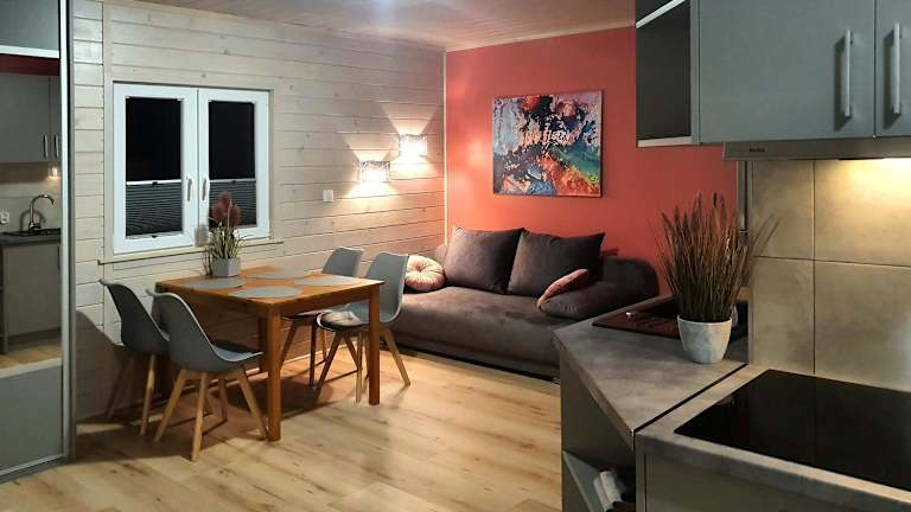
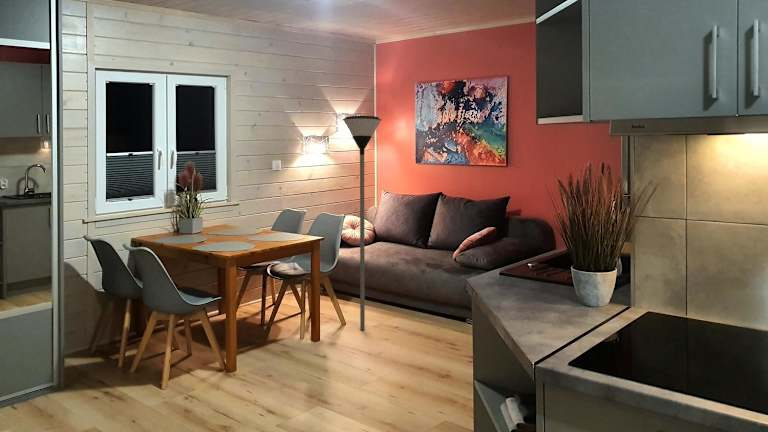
+ floor lamp [342,115,382,331]
